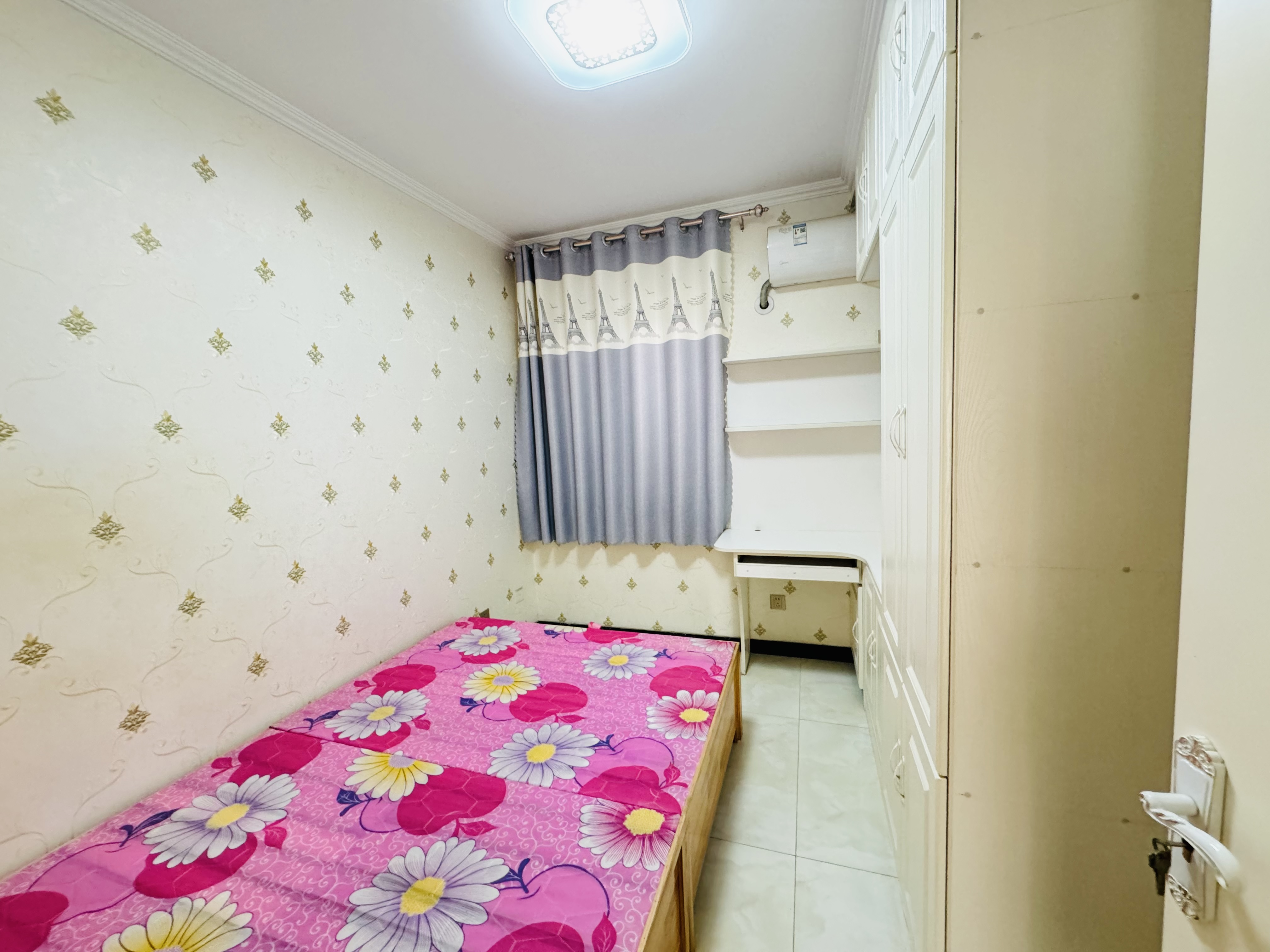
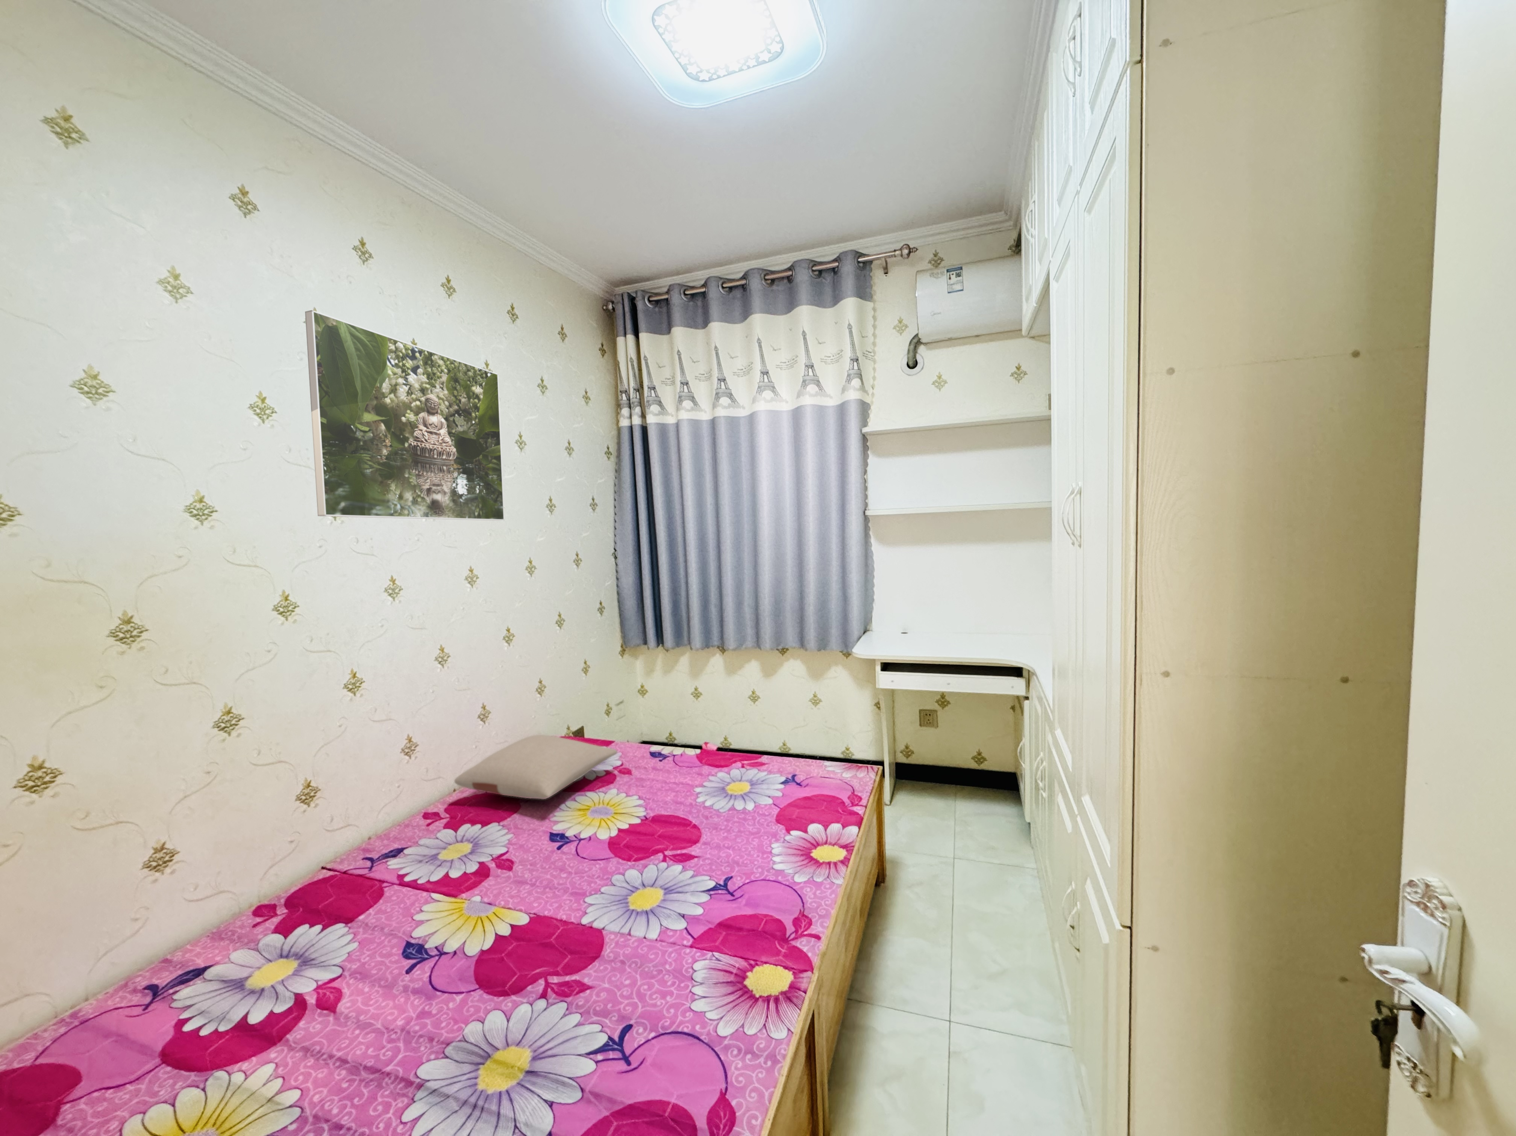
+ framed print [304,309,505,521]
+ pillow [454,734,618,799]
